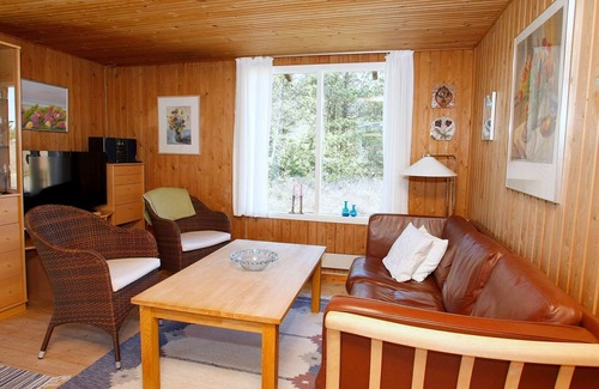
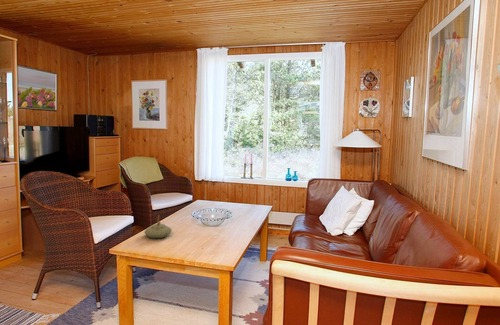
+ teapot [144,214,173,239]
